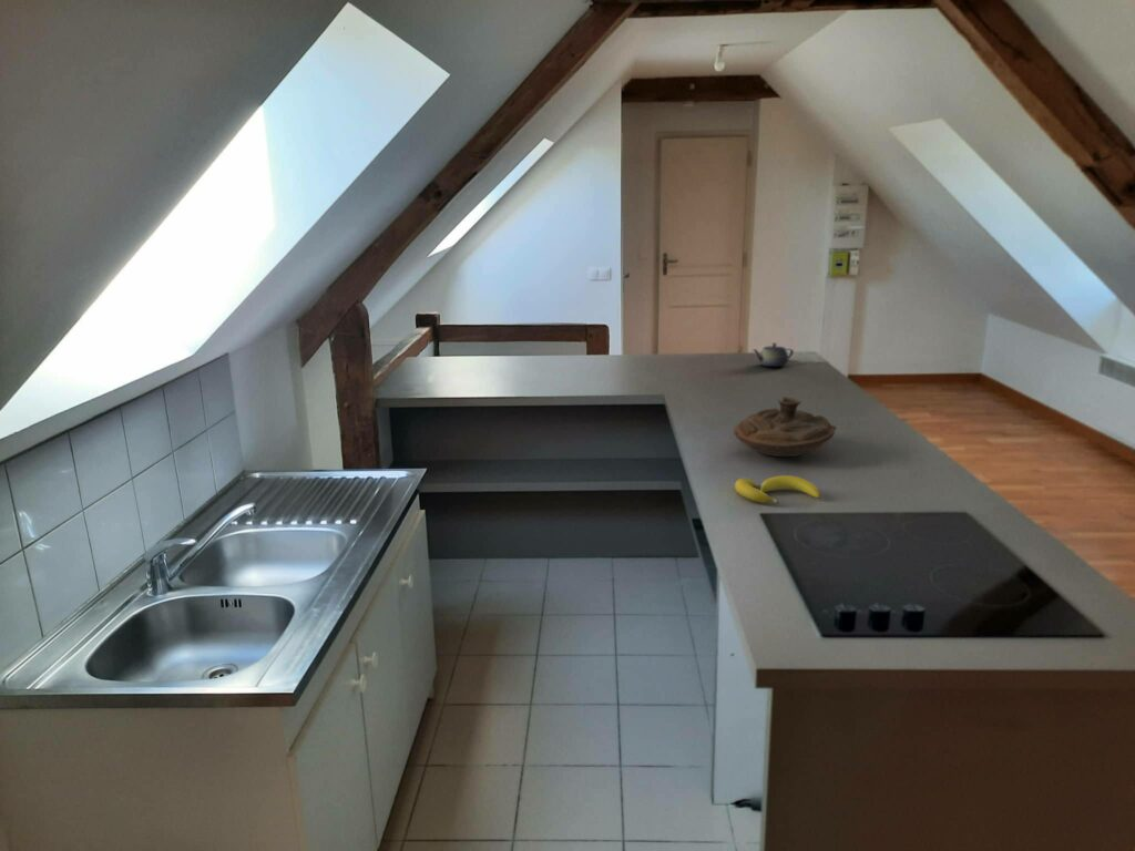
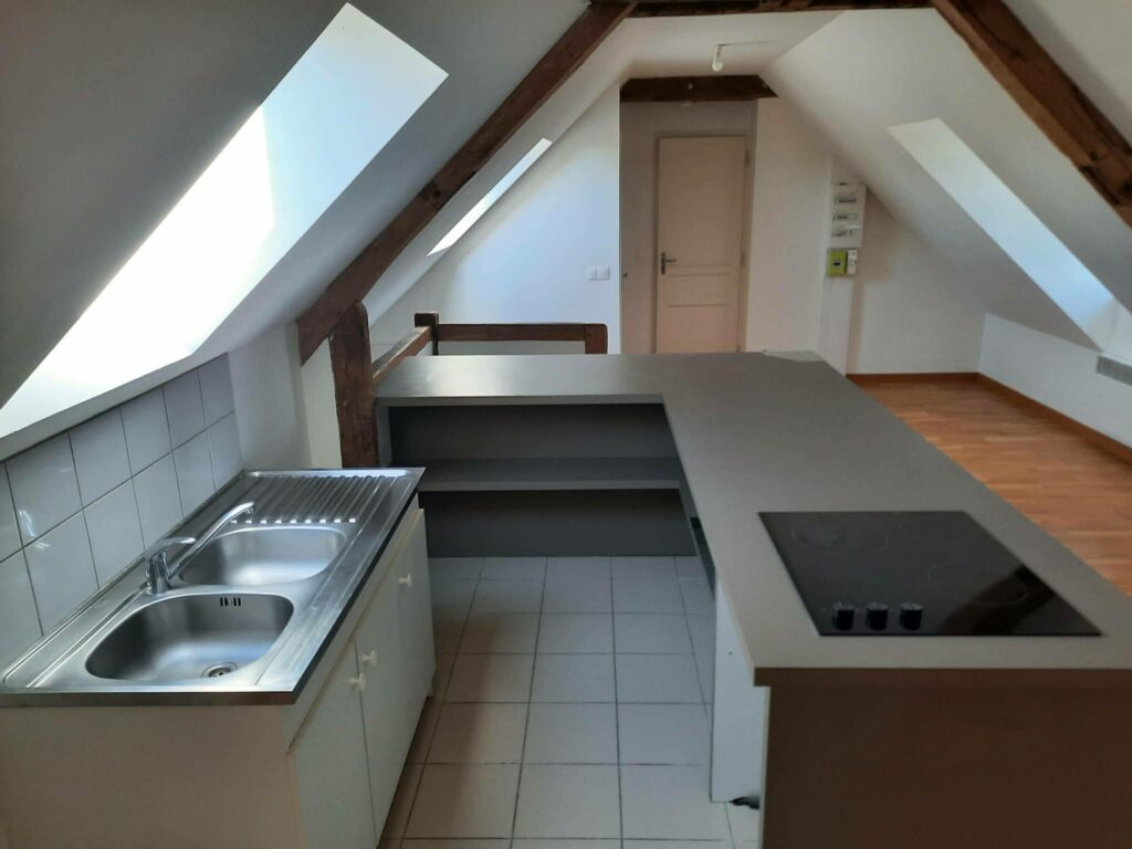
- teapot [751,342,795,368]
- decorative bowl [733,396,837,458]
- banana [734,474,821,504]
